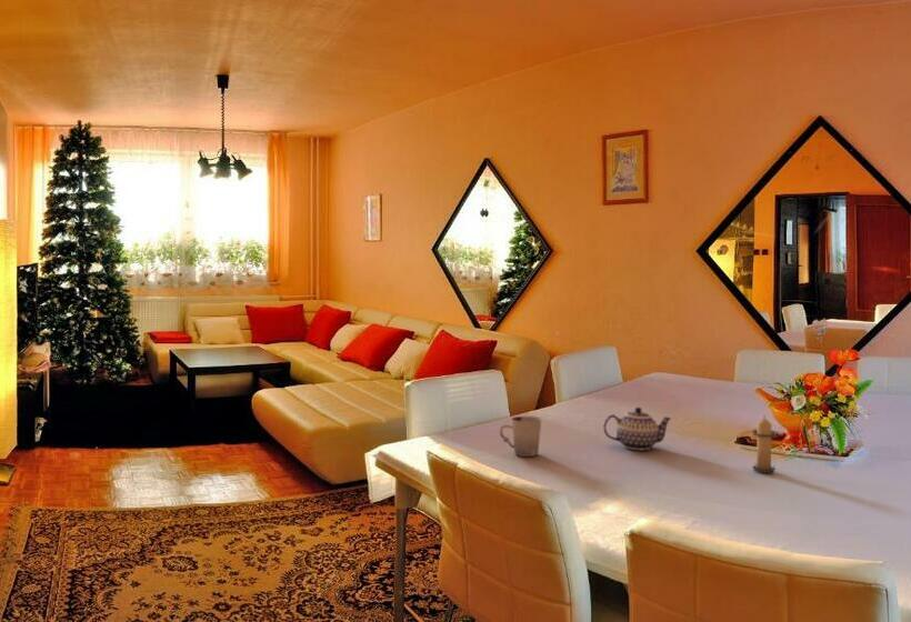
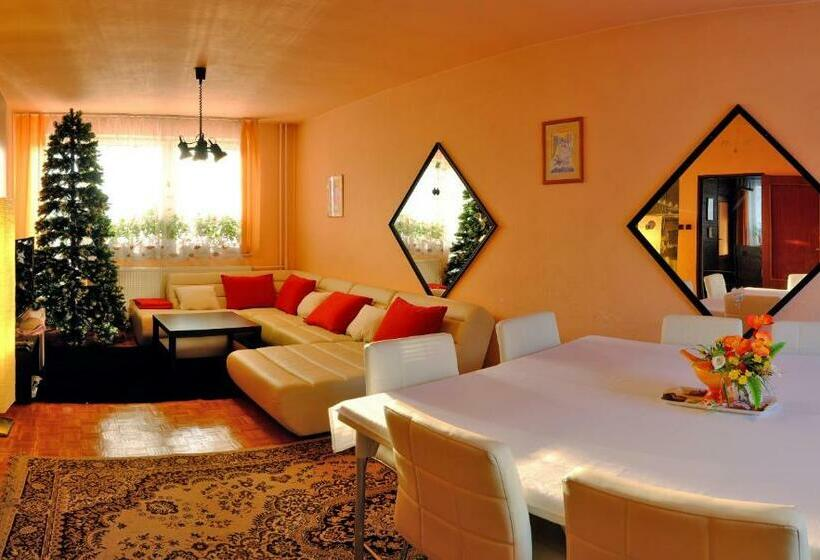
- teapot [602,407,672,451]
- cup [499,415,542,458]
- candle [752,414,778,473]
